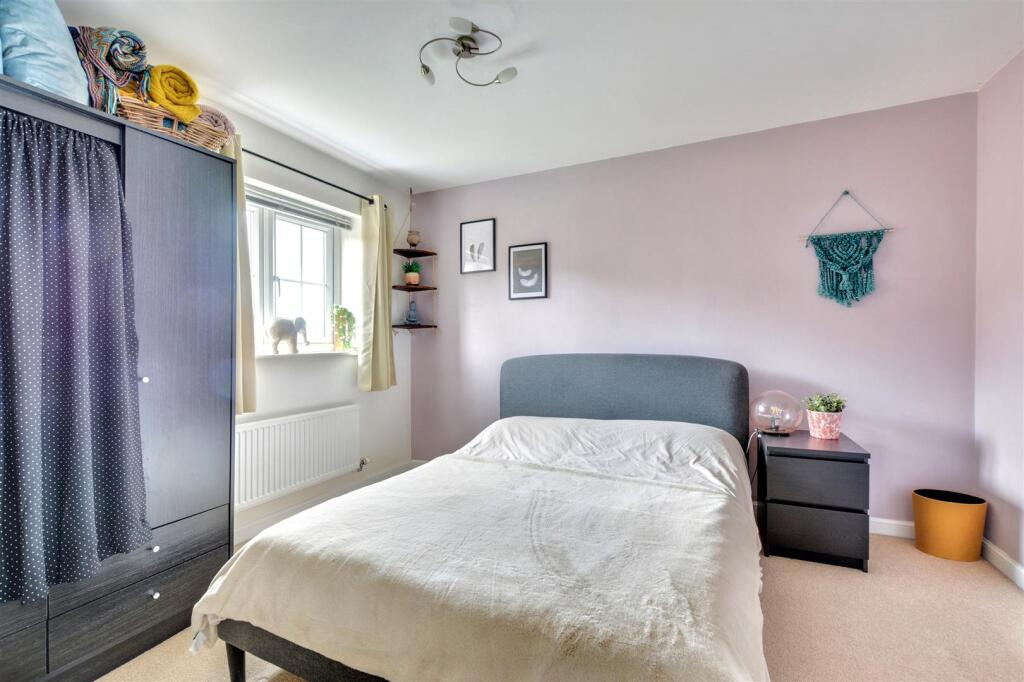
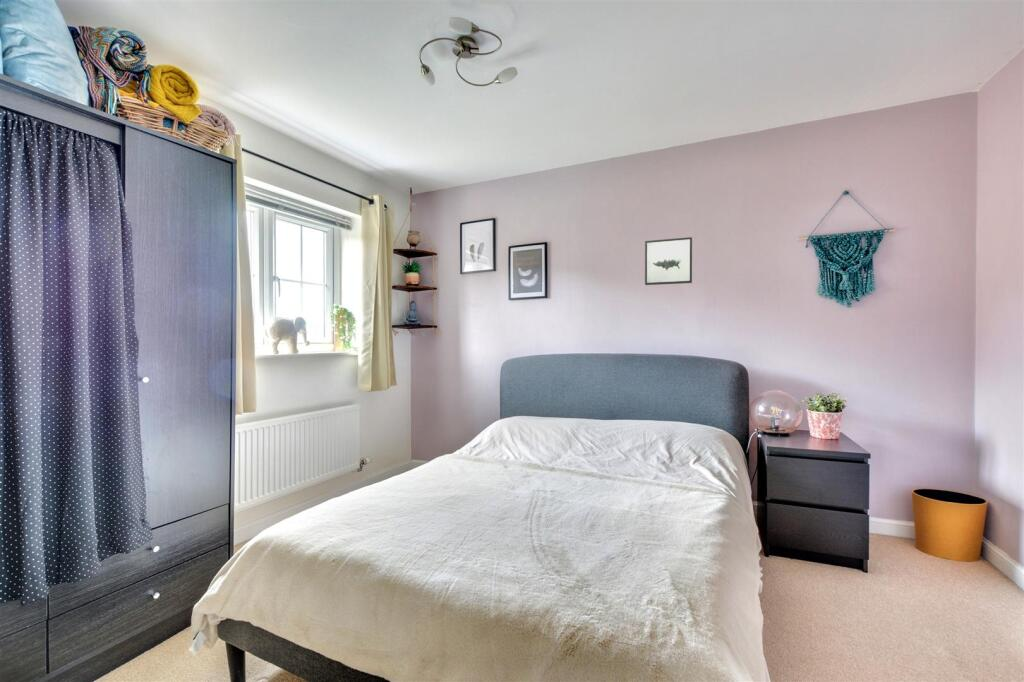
+ wall art [644,236,693,286]
